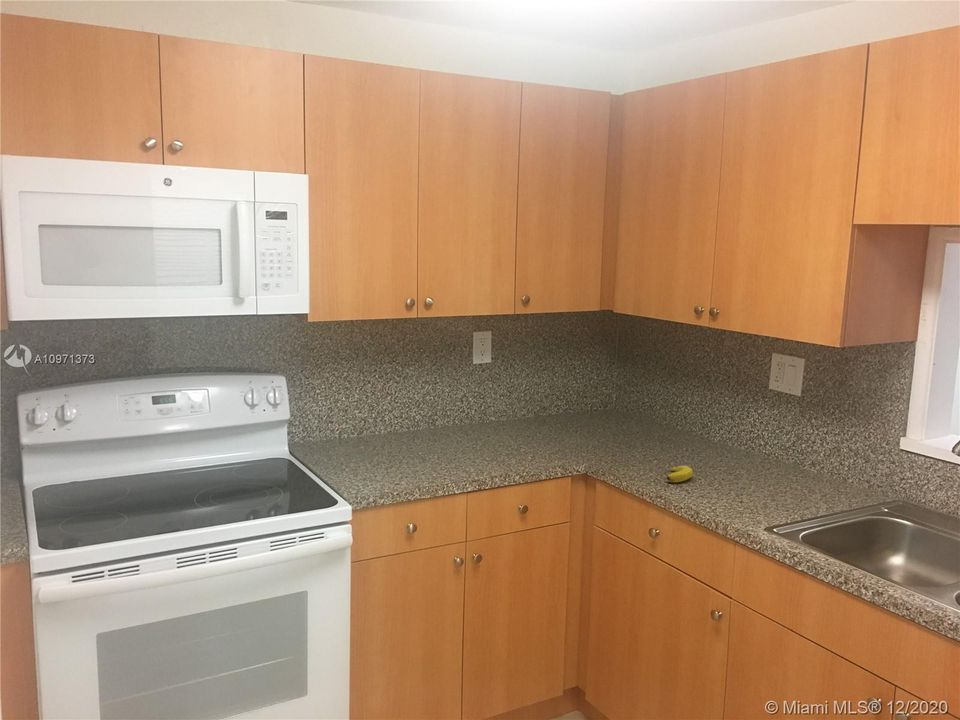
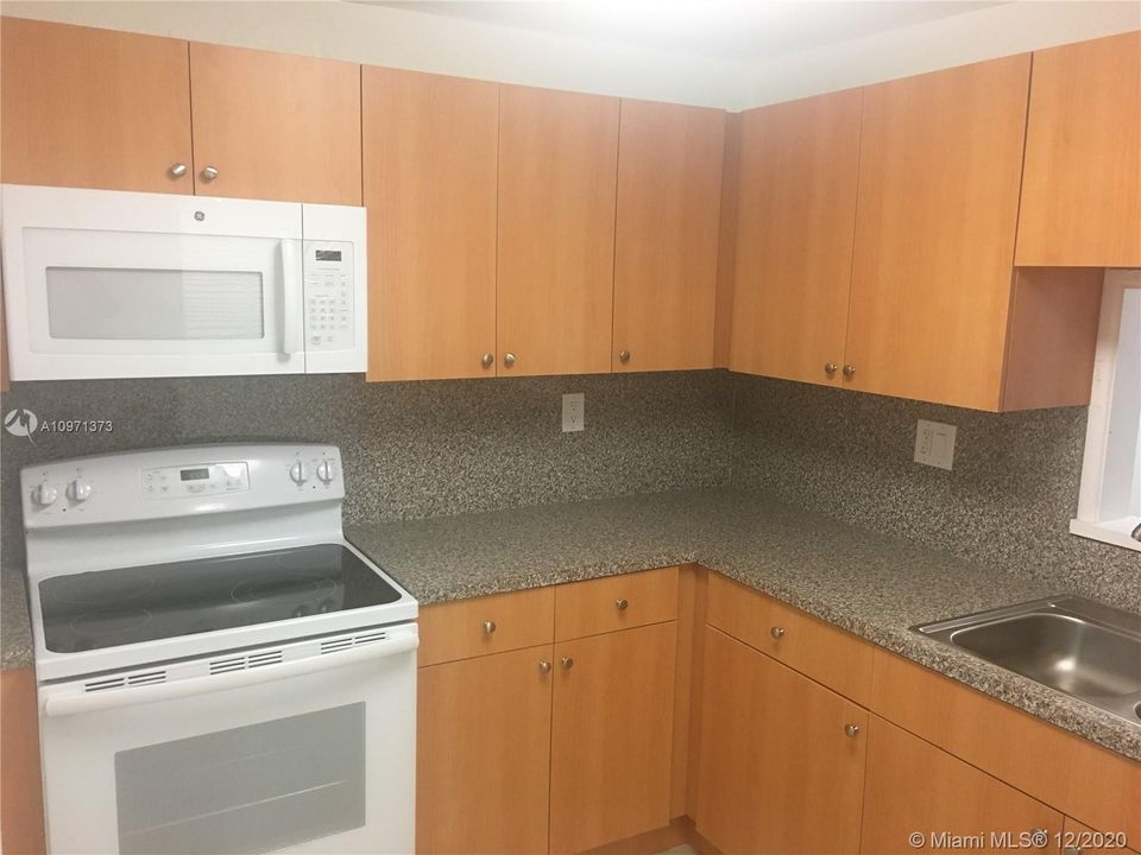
- banana [666,465,694,483]
